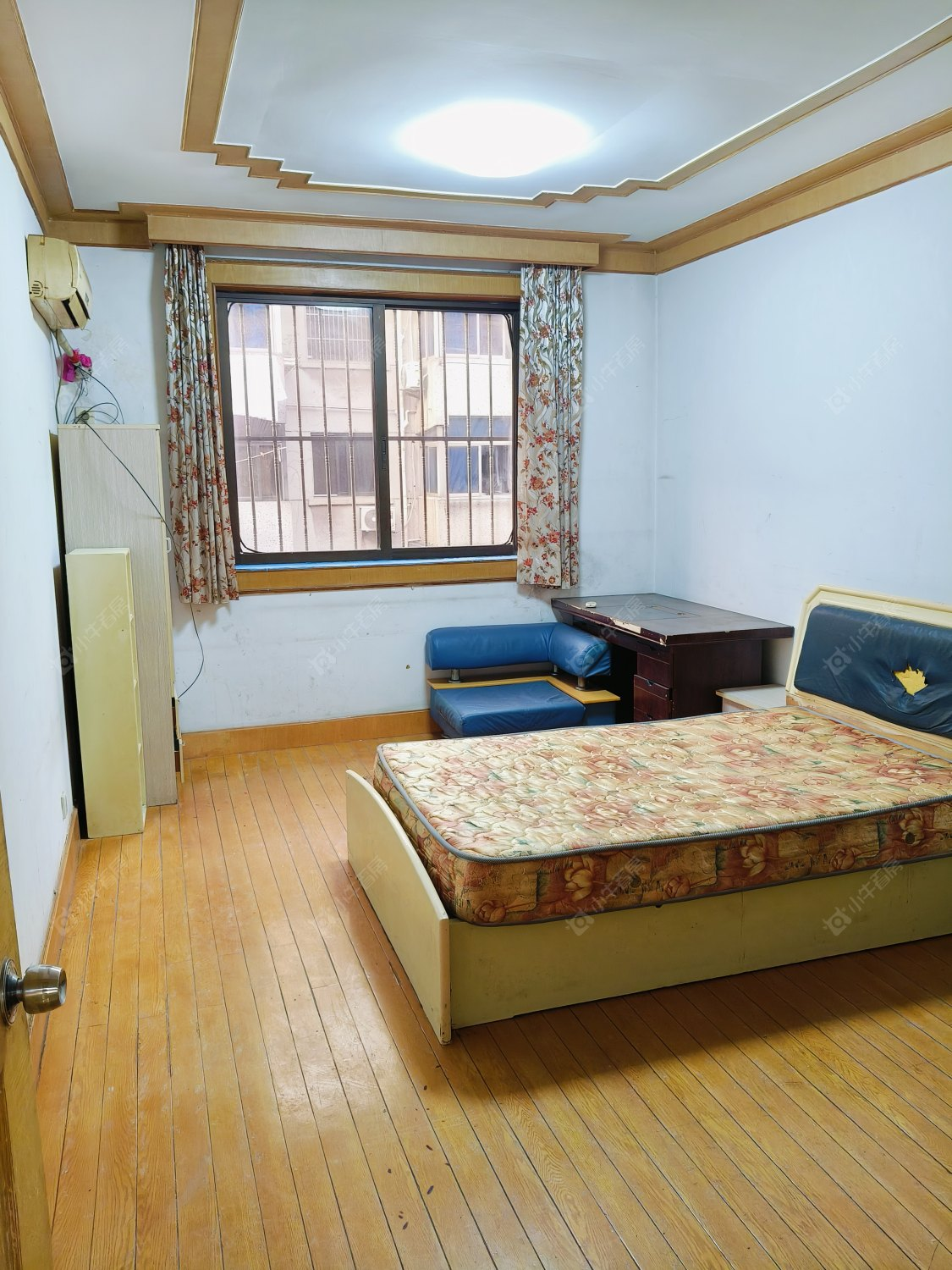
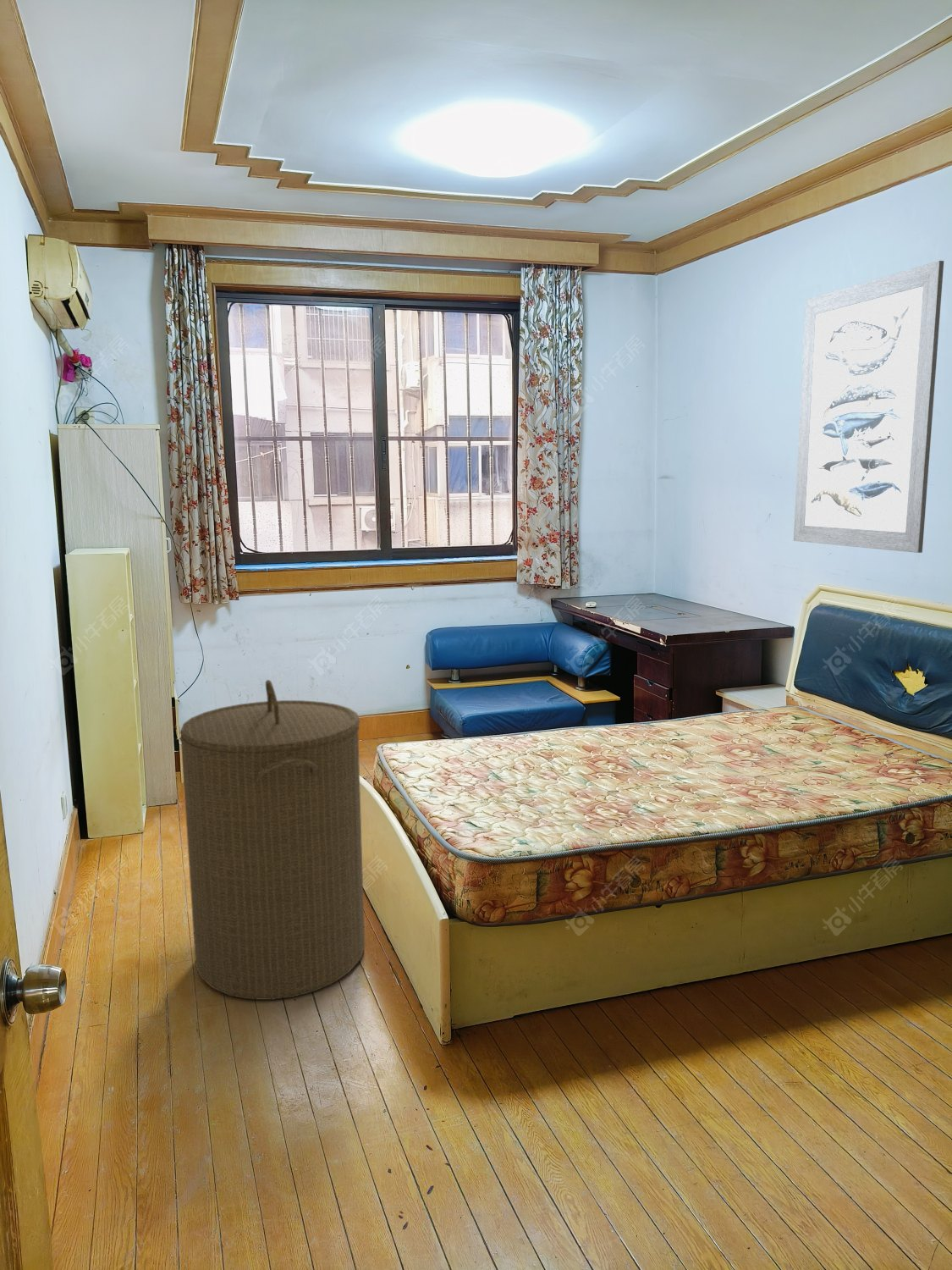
+ laundry hamper [179,679,366,1001]
+ wall art [793,260,944,554]
